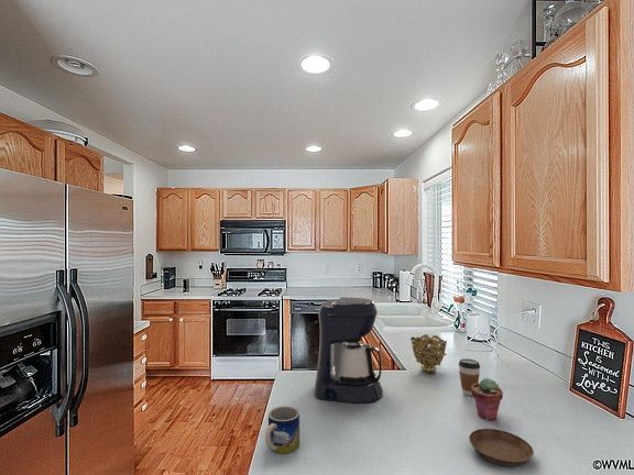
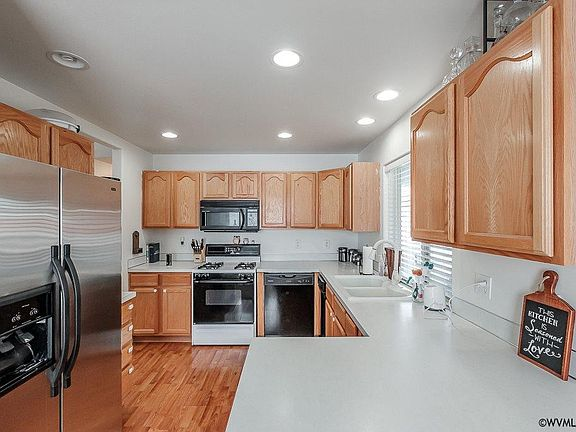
- mug [264,405,300,455]
- decorative bowl [409,333,448,374]
- potted succulent [471,377,504,421]
- coffee cup [458,357,481,397]
- coffee maker [314,296,384,405]
- saucer [468,428,535,467]
